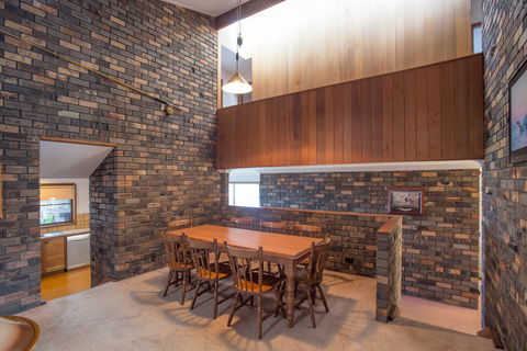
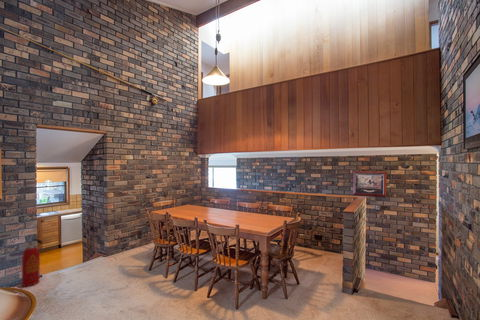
+ fire extinguisher [21,238,43,287]
